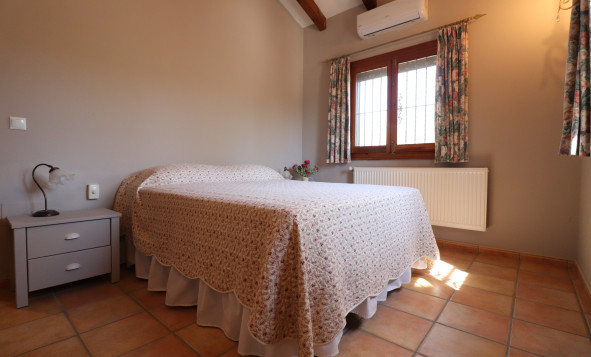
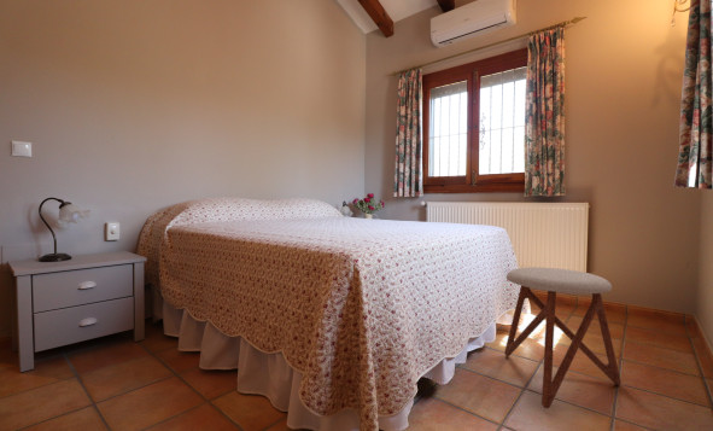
+ stool [503,267,623,409]
